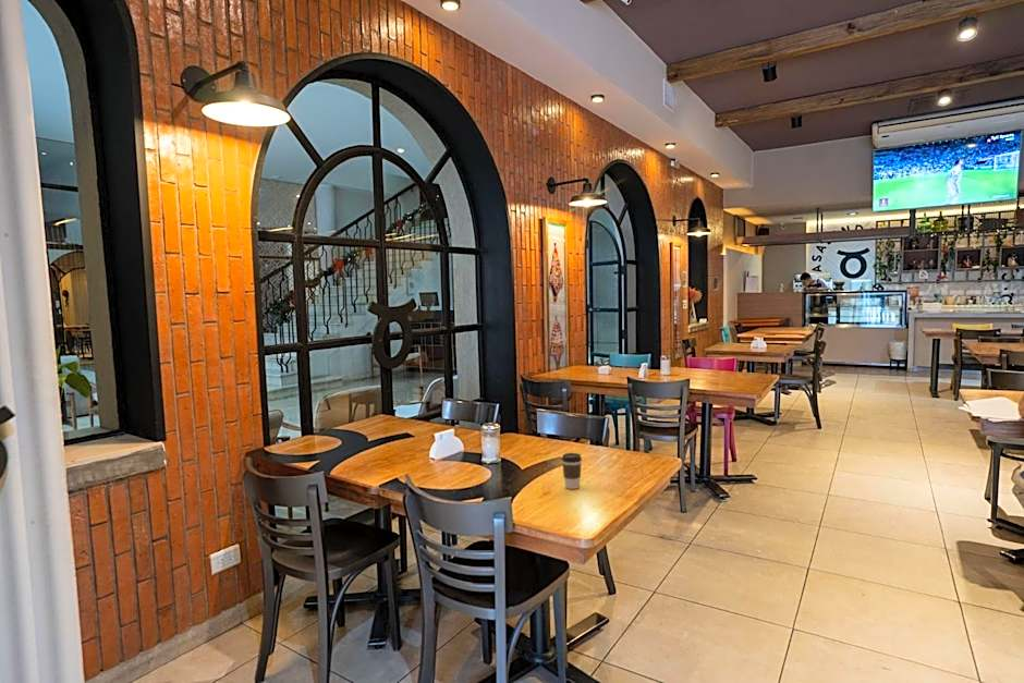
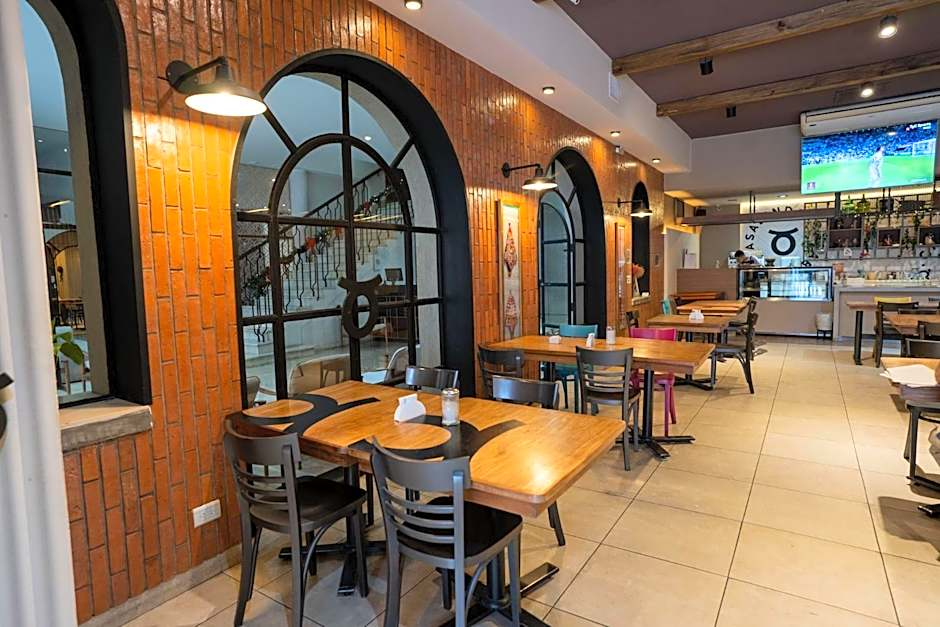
- coffee cup [561,452,583,490]
